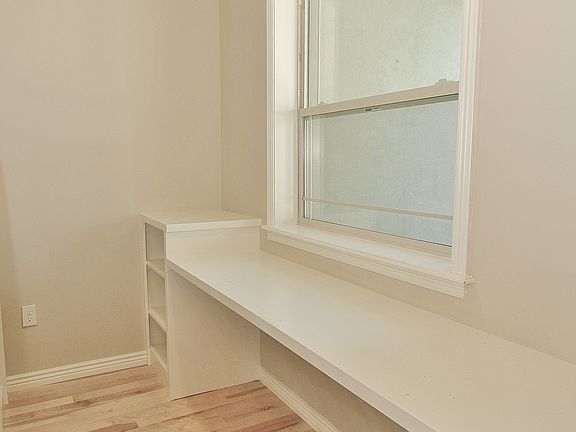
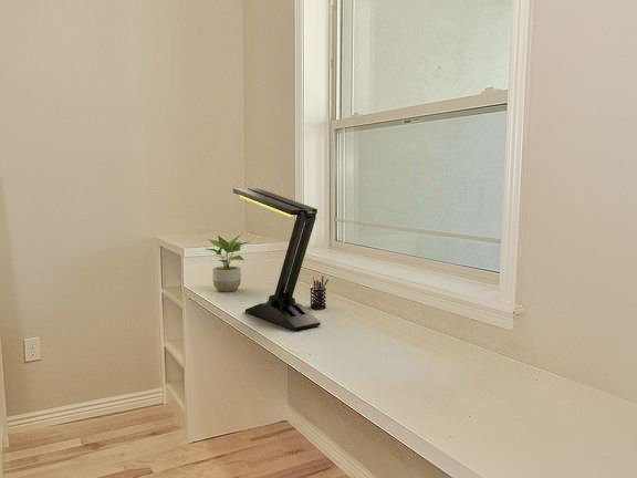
+ desk lamp [232,187,322,332]
+ potted plant [206,232,252,293]
+ pen holder [309,274,330,310]
